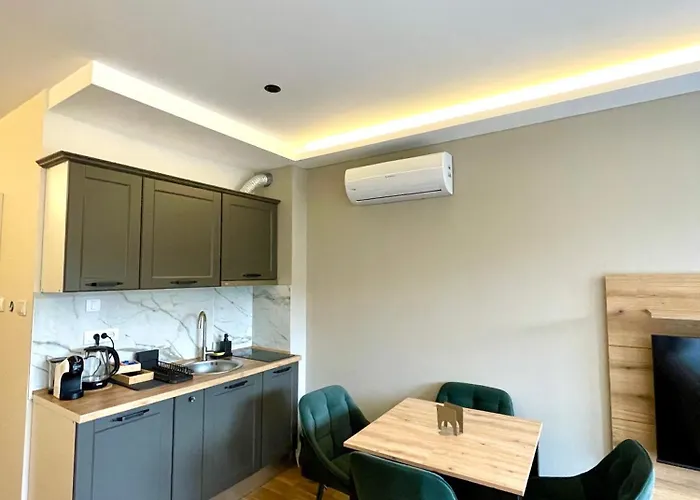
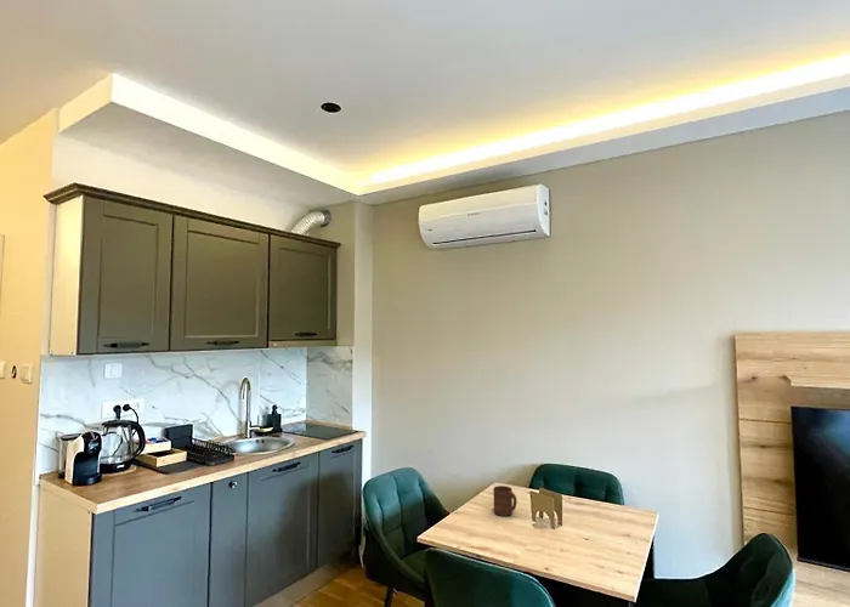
+ cup [492,484,518,517]
